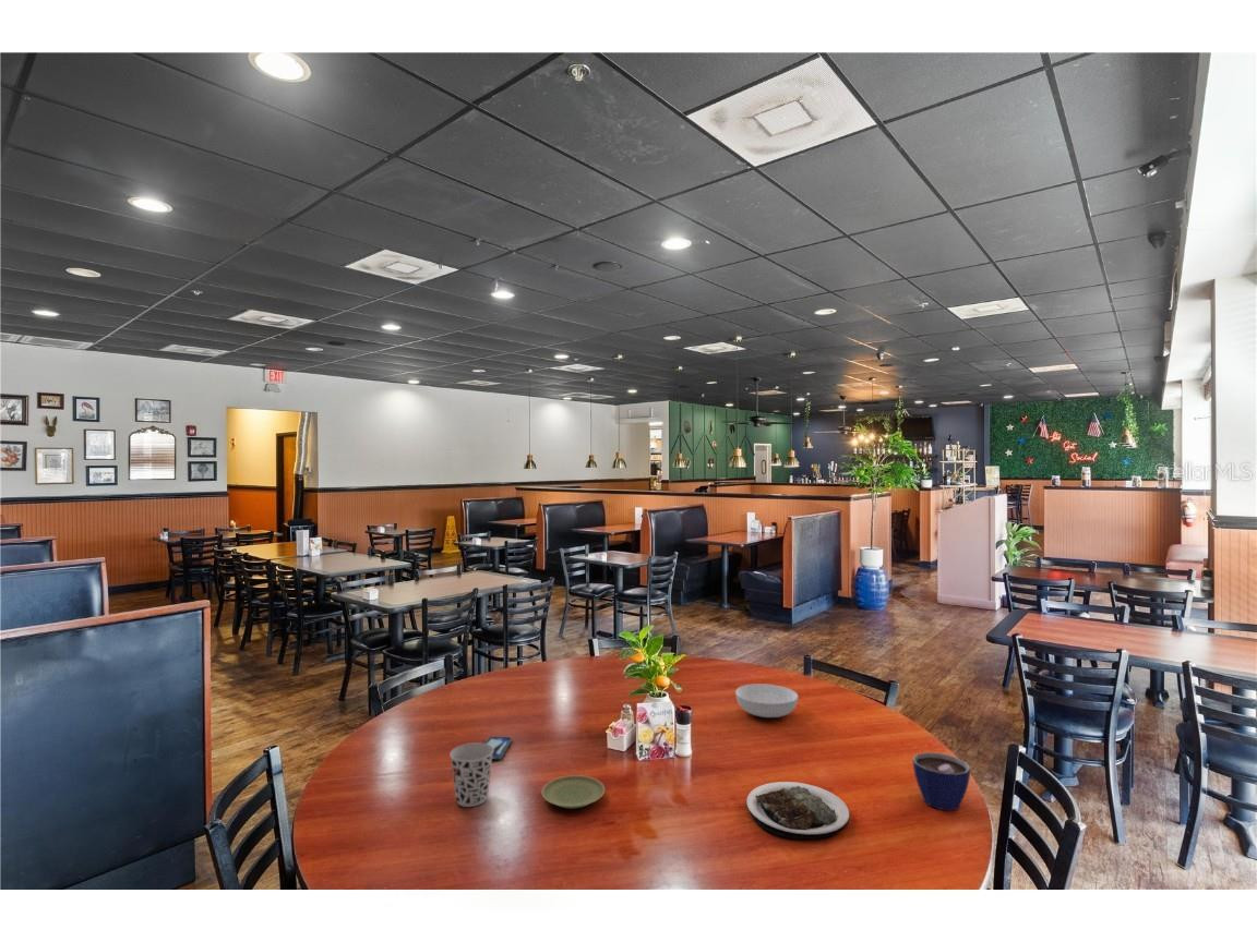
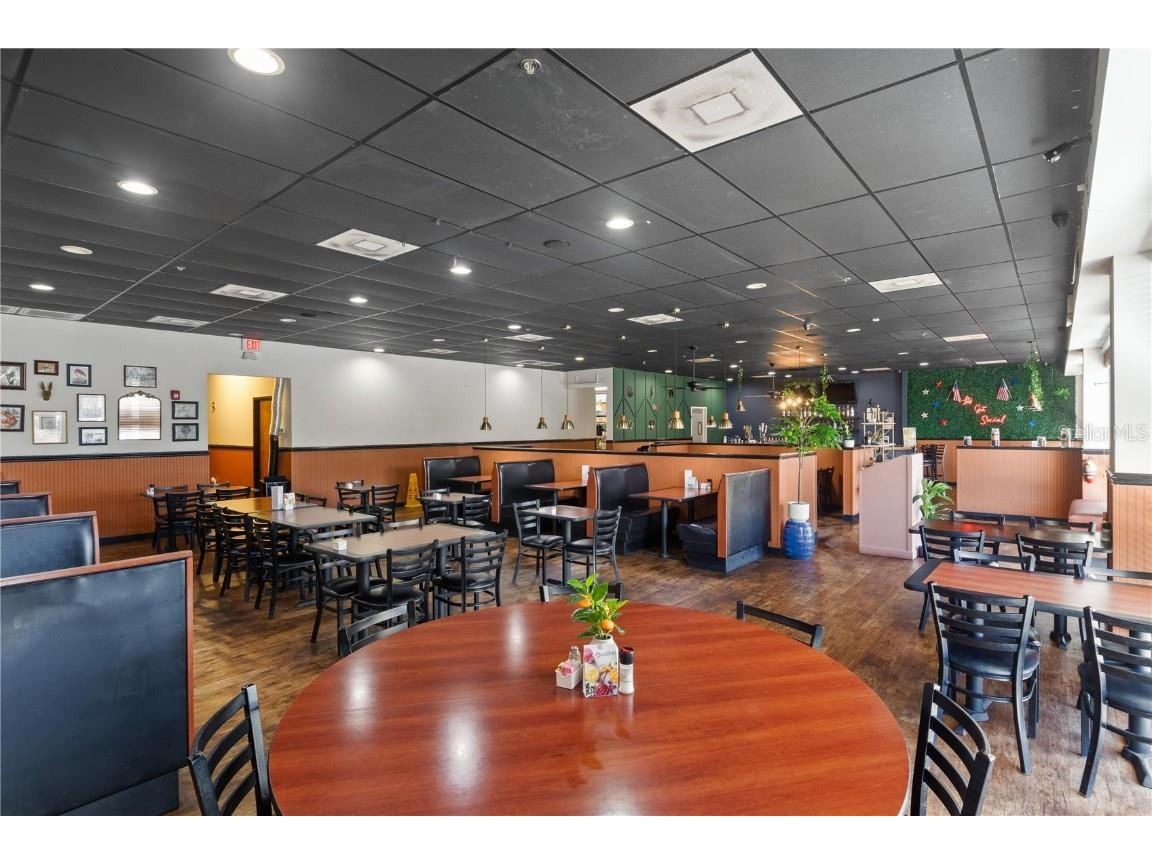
- serving bowl [734,683,799,718]
- cup [911,751,971,811]
- smartphone [483,736,513,760]
- cup [448,741,493,808]
- plate [746,781,850,840]
- plate [541,774,606,810]
